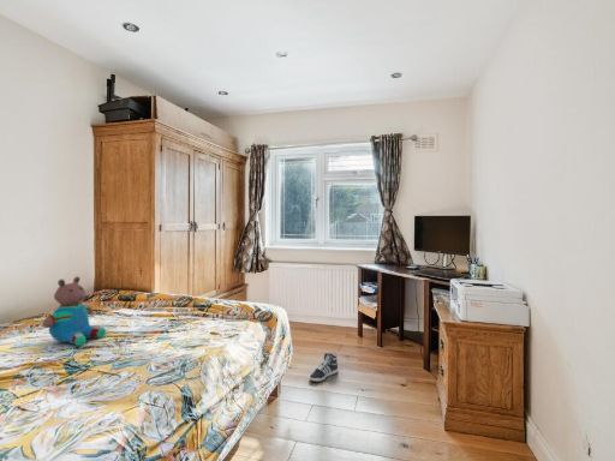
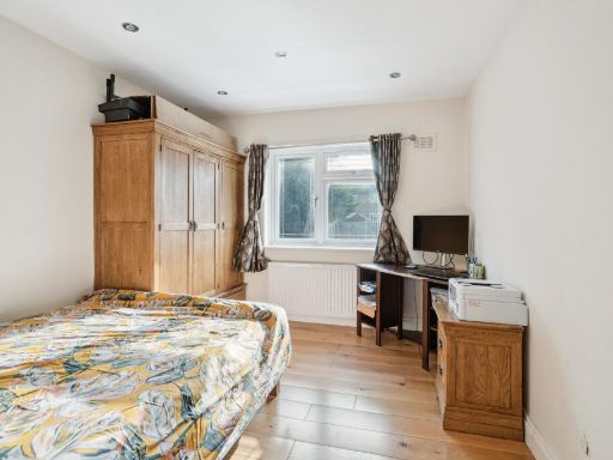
- teddy bear [41,275,107,347]
- sneaker [309,352,339,383]
